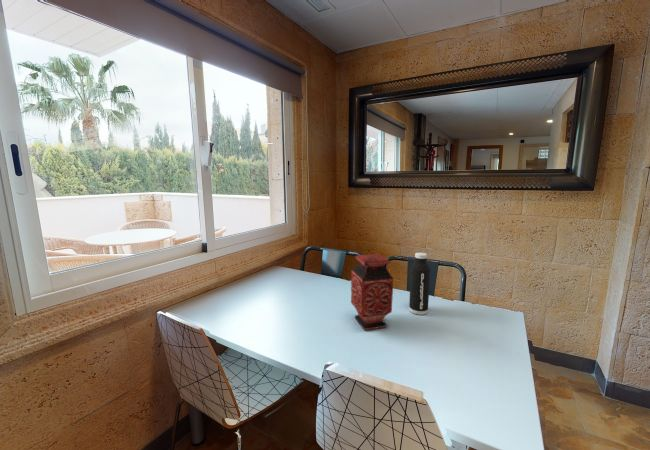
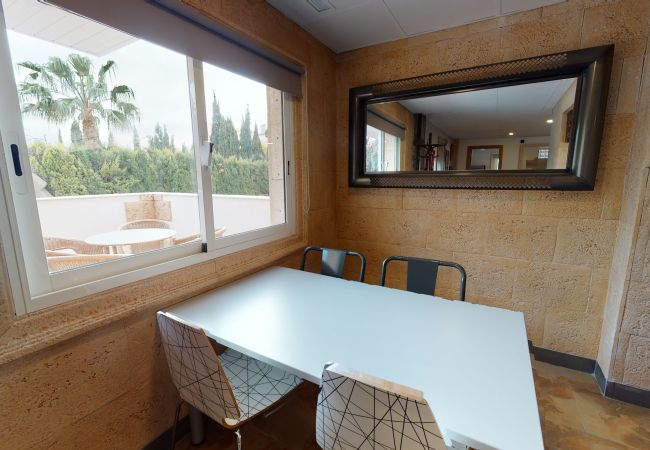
- vase [350,253,394,331]
- water bottle [408,252,431,316]
